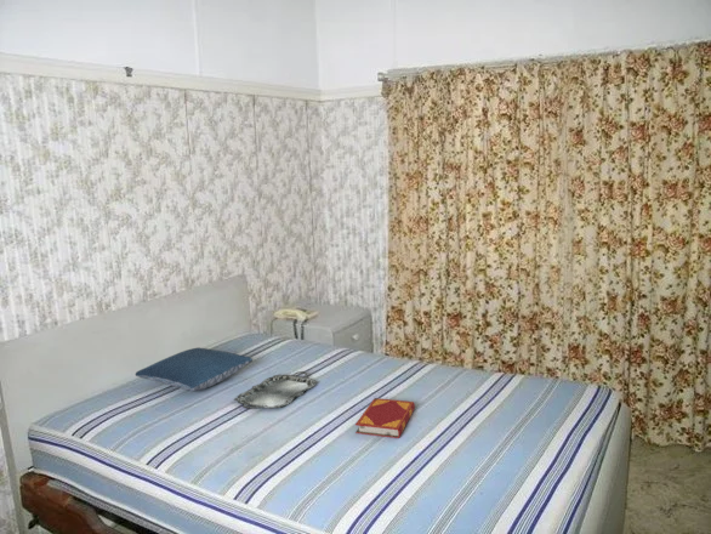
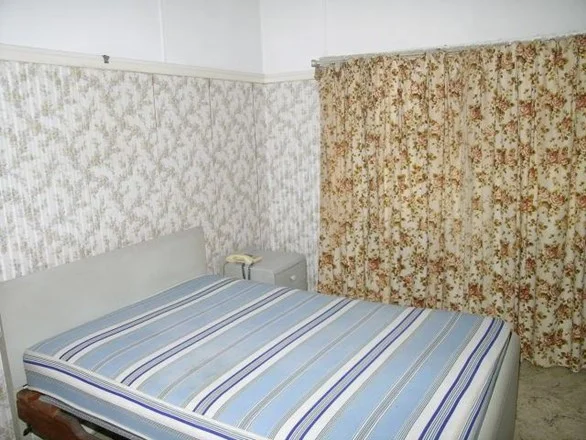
- hardback book [354,397,416,439]
- serving tray [233,370,319,410]
- pillow [135,346,254,392]
